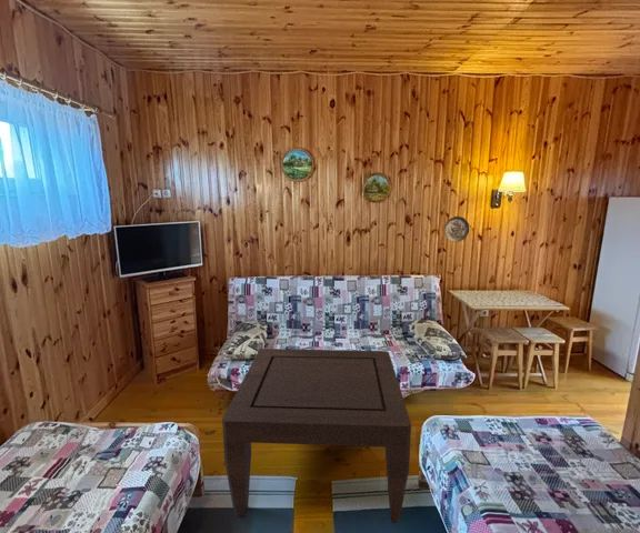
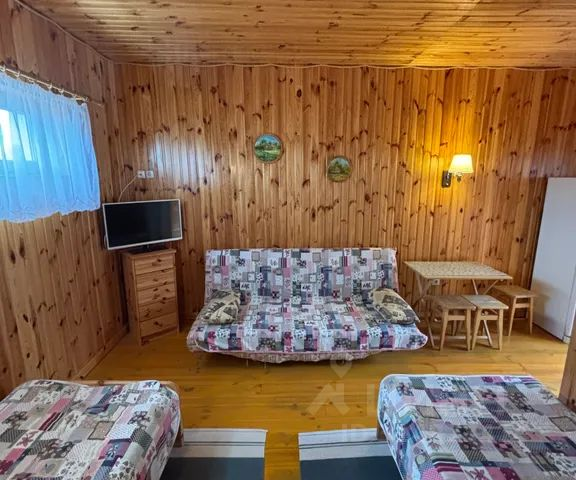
- coffee table [221,348,412,524]
- decorative plate [443,215,470,243]
